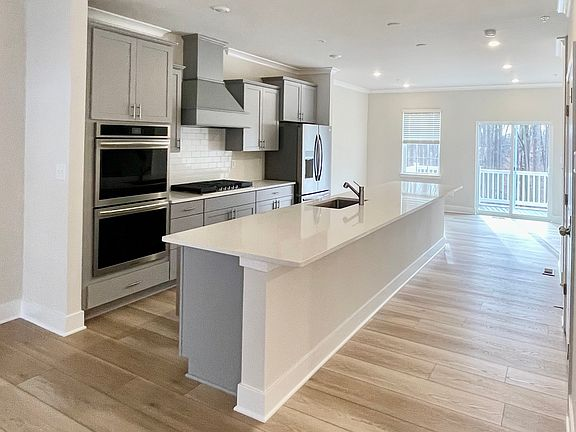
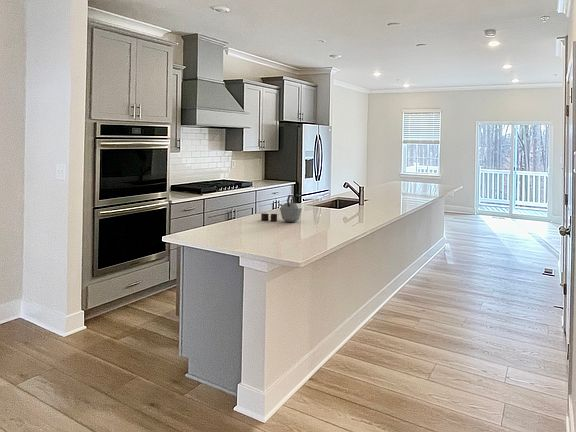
+ kettle [260,194,303,223]
